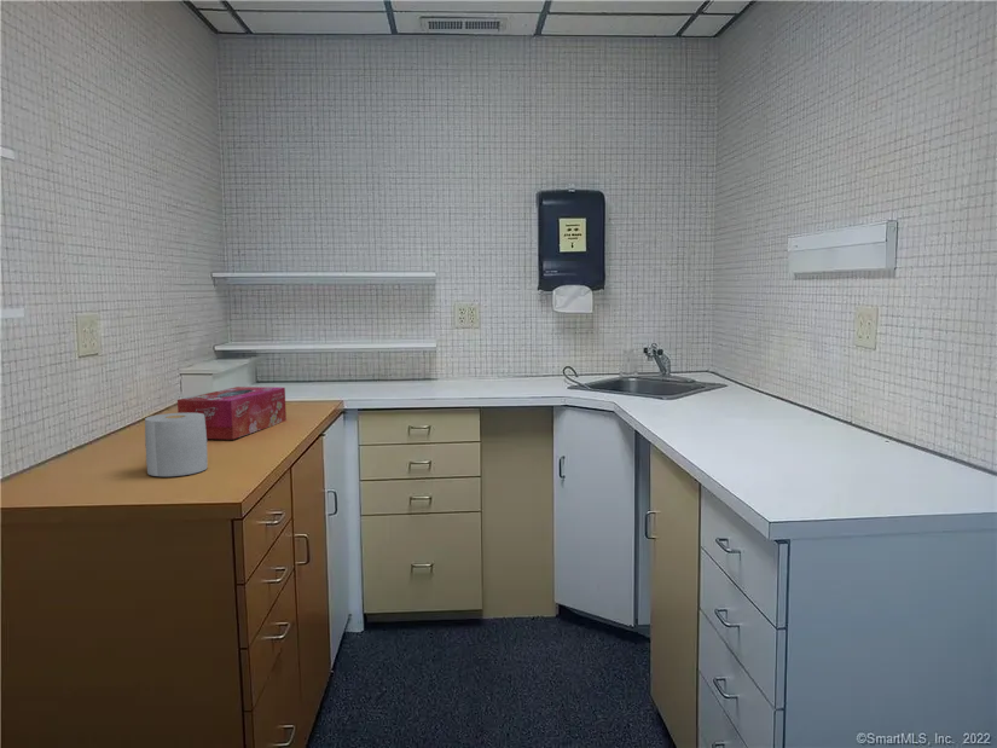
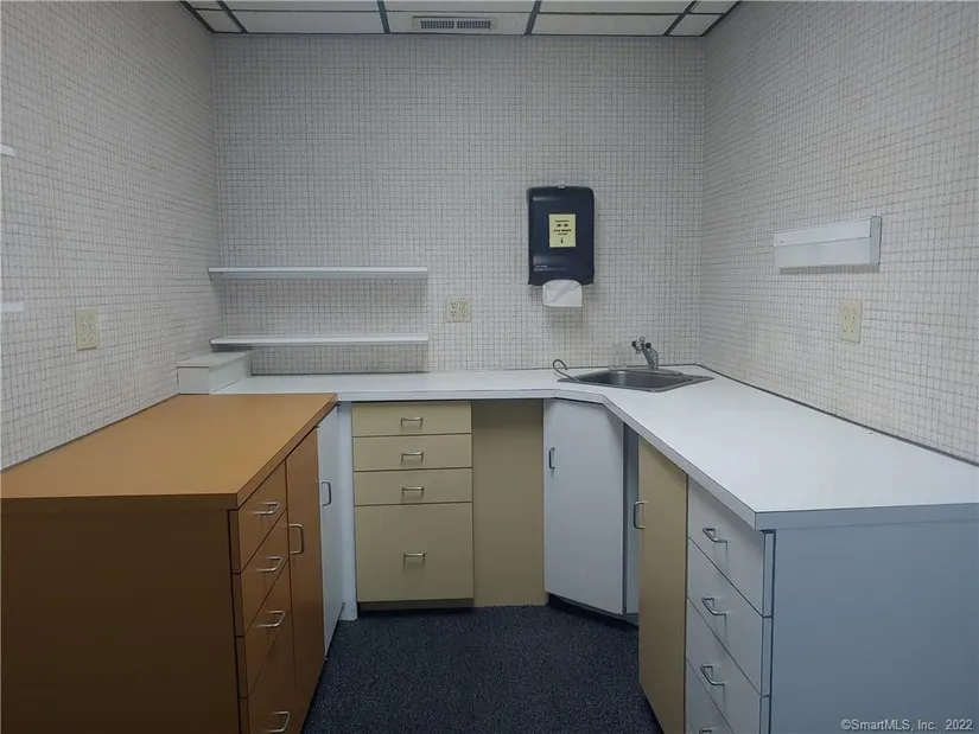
- tissue box [176,385,288,441]
- paper towel roll [144,412,209,477]
